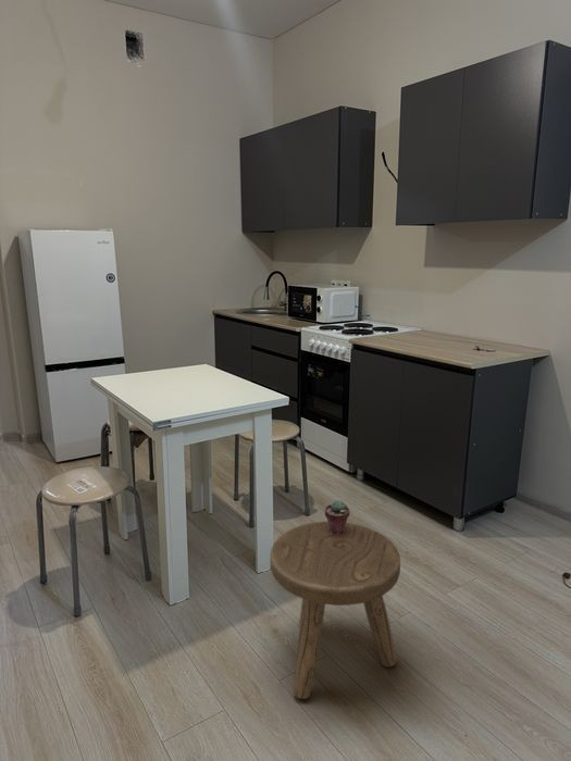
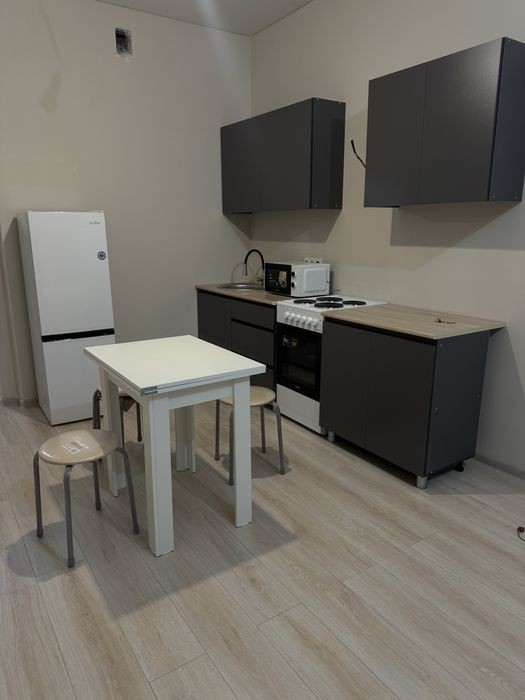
- stool [270,521,401,700]
- potted succulent [324,499,350,535]
